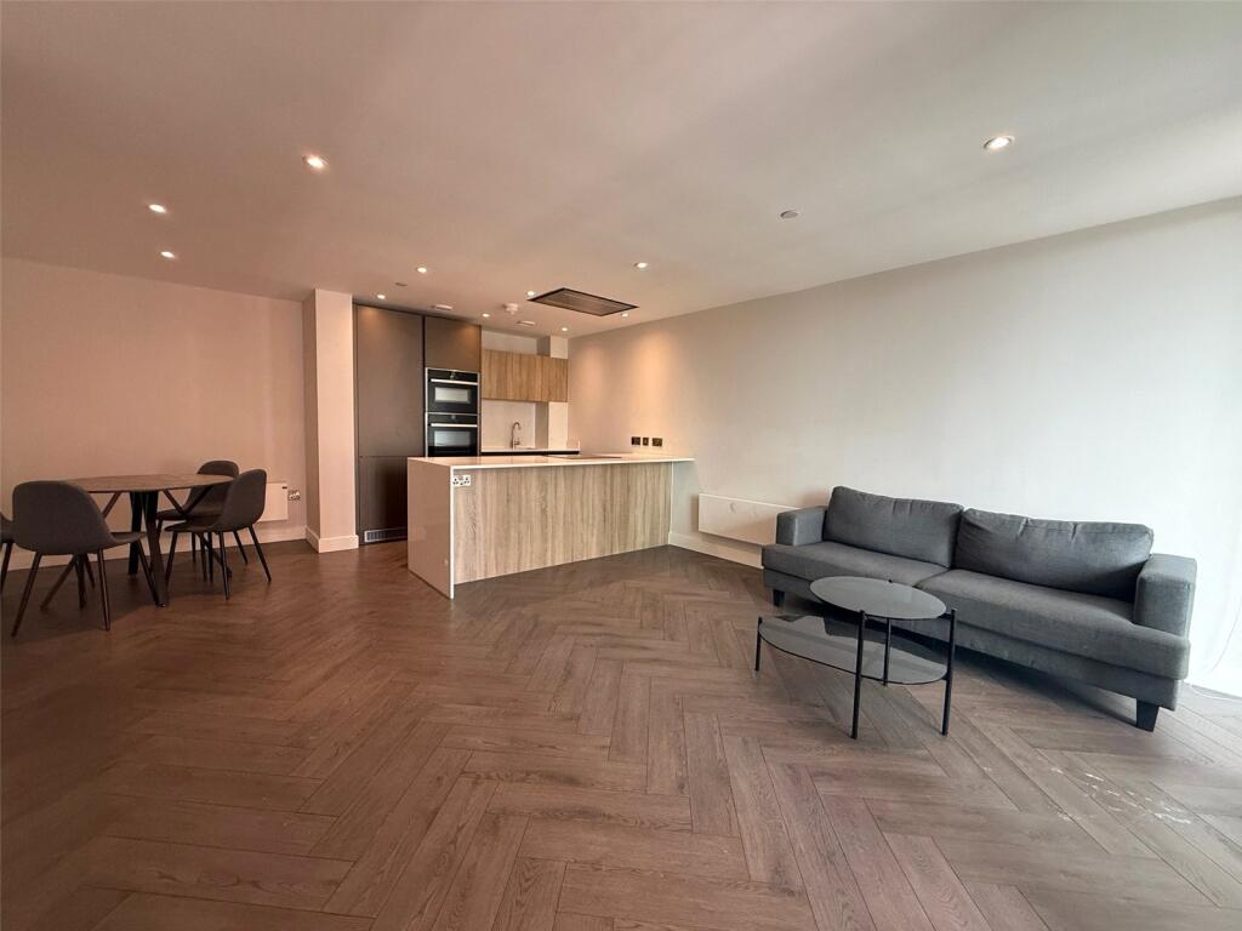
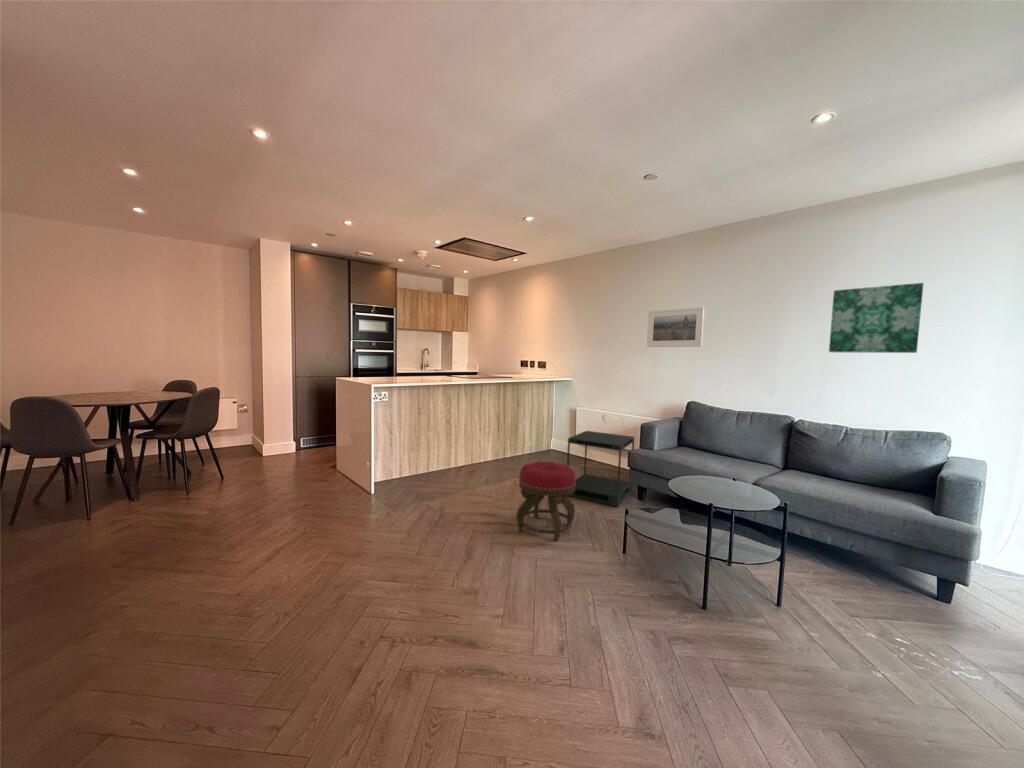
+ side table [566,430,635,508]
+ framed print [646,306,705,348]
+ wall art [828,282,925,354]
+ stool [515,460,576,541]
